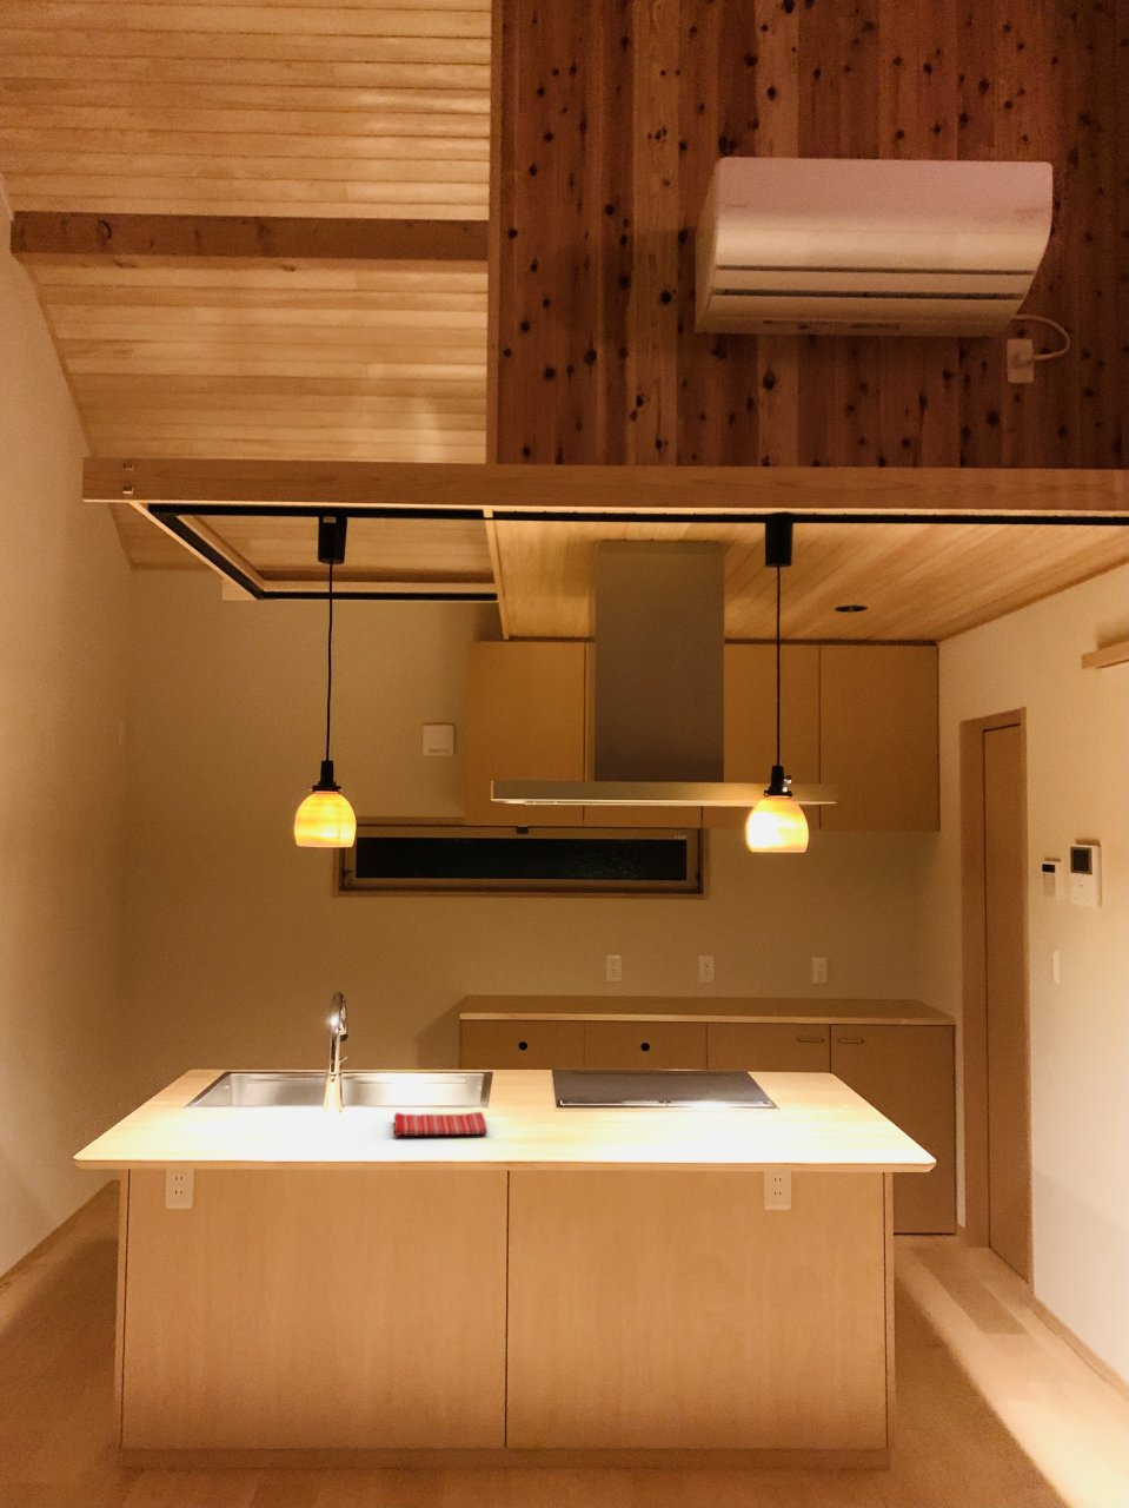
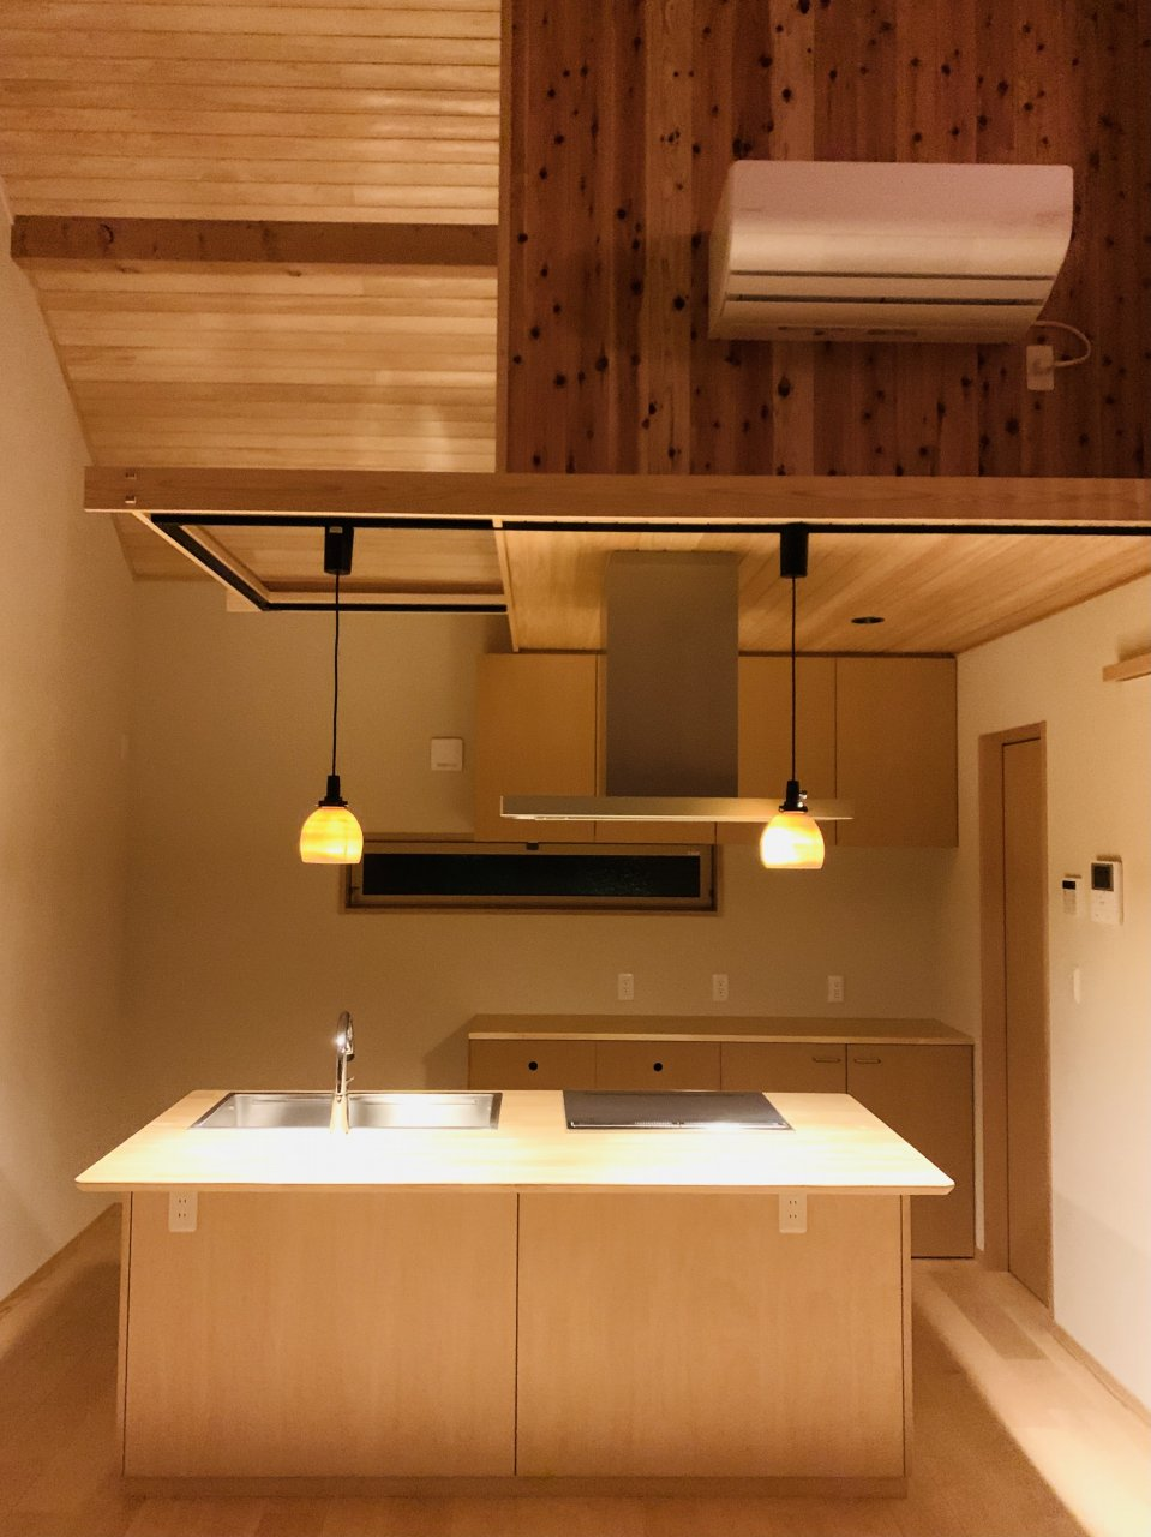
- dish towel [394,1111,489,1137]
